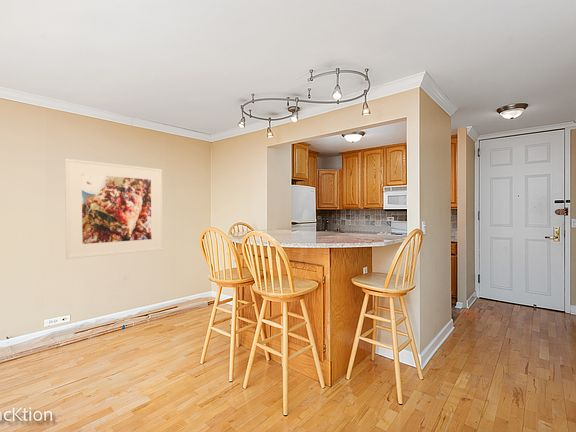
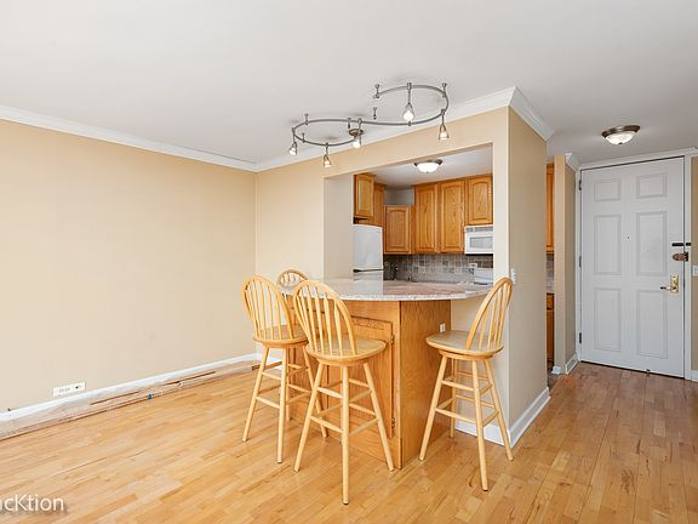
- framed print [64,158,164,260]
